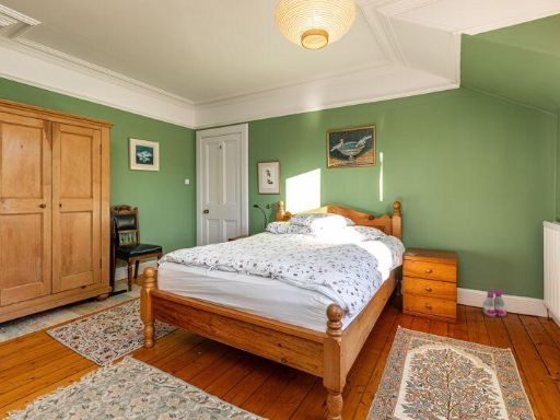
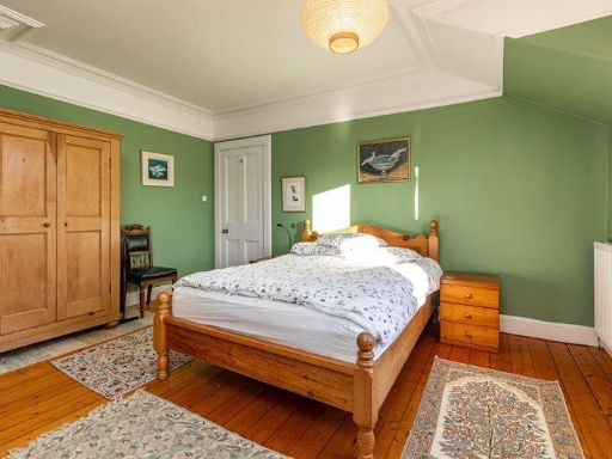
- boots [481,289,508,318]
